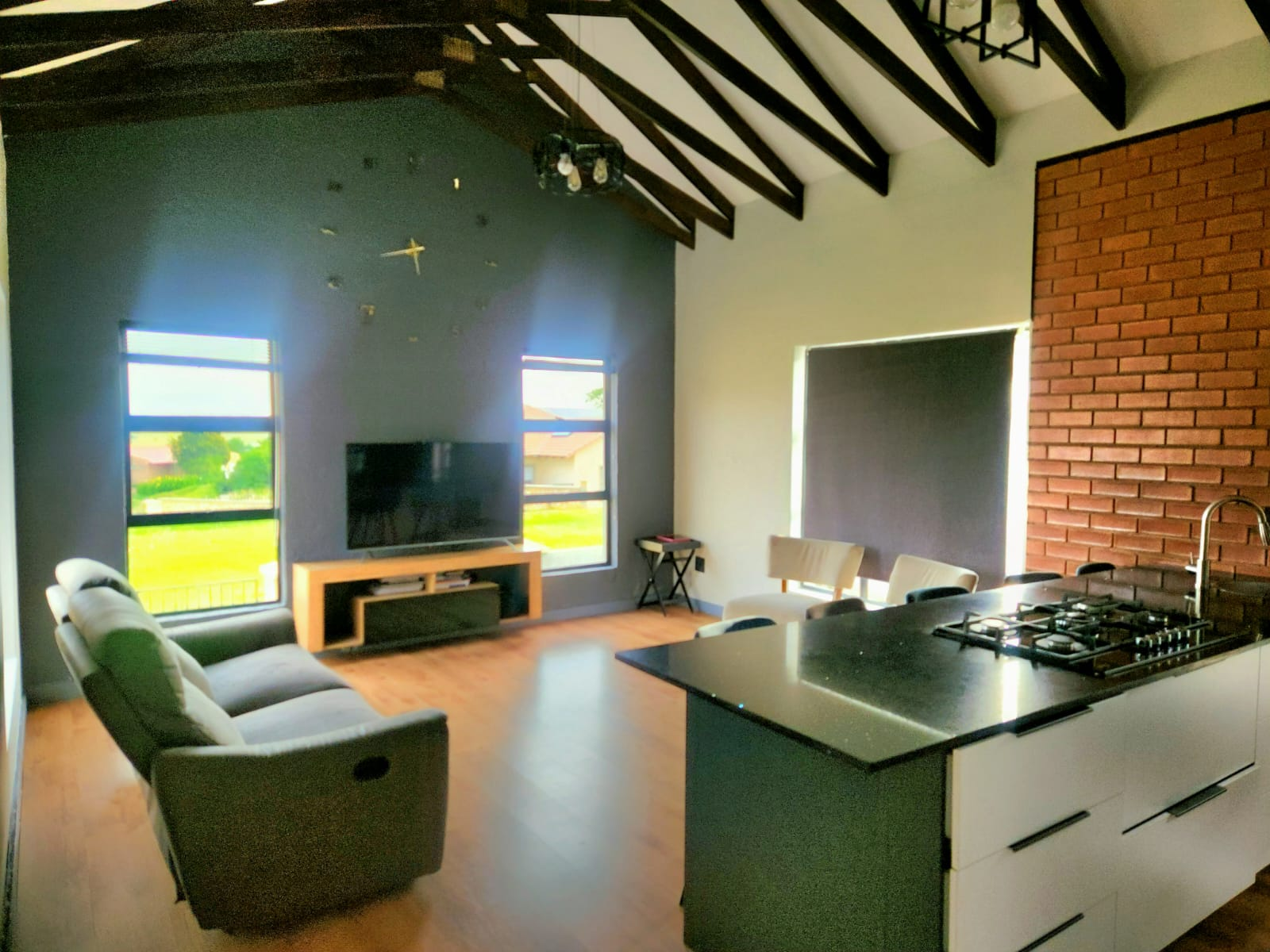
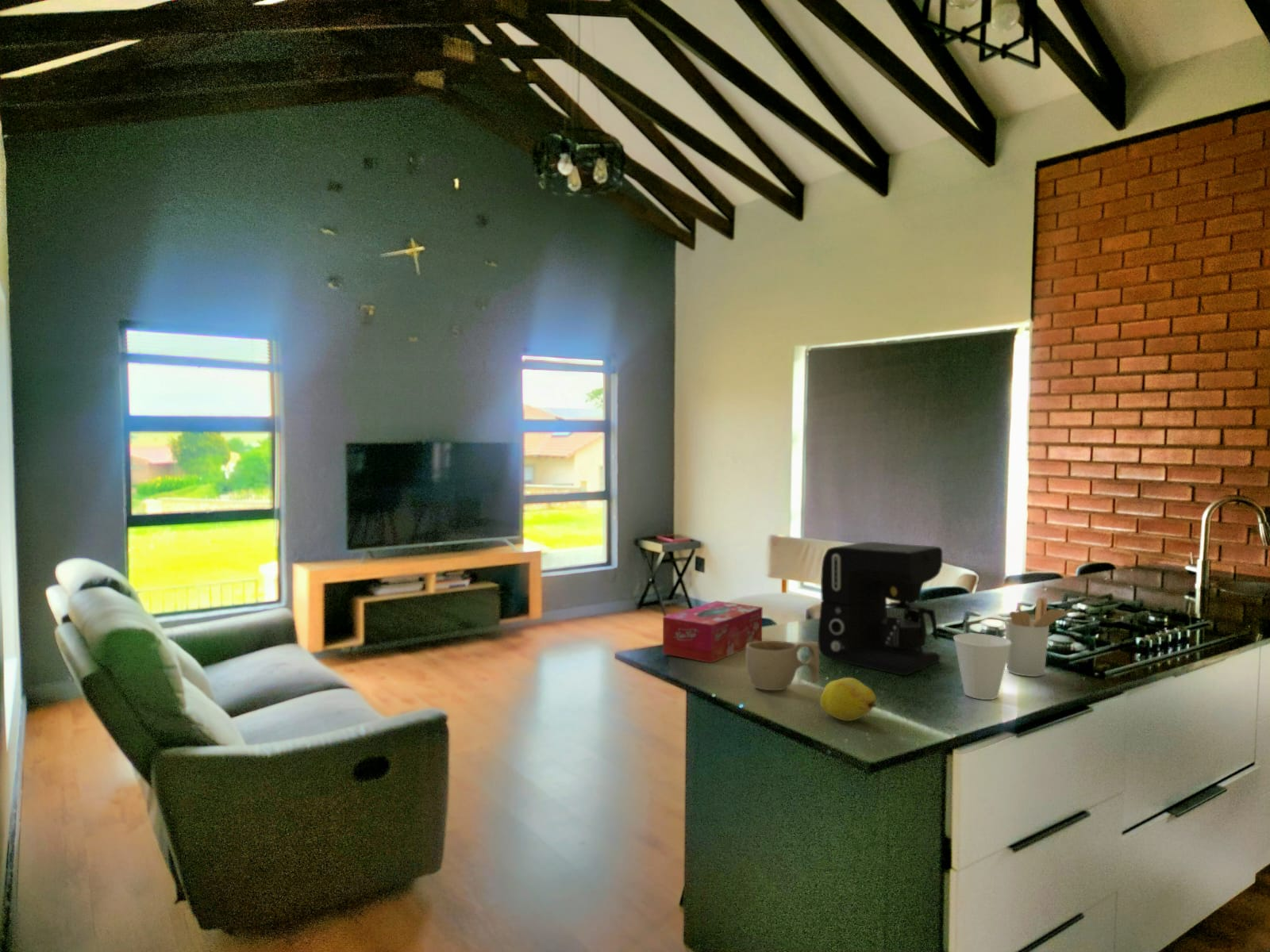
+ cup [745,640,821,691]
+ utensil holder [1004,597,1073,678]
+ coffee maker [818,541,943,676]
+ tissue box [662,600,764,664]
+ cup [952,632,1012,701]
+ fruit [820,677,877,722]
